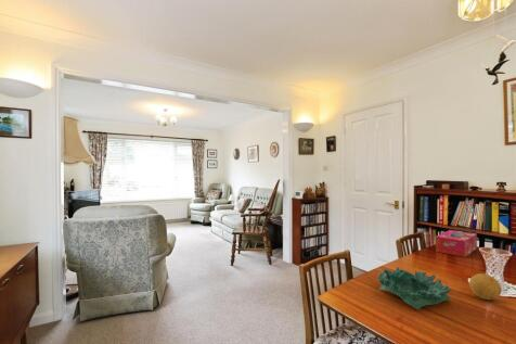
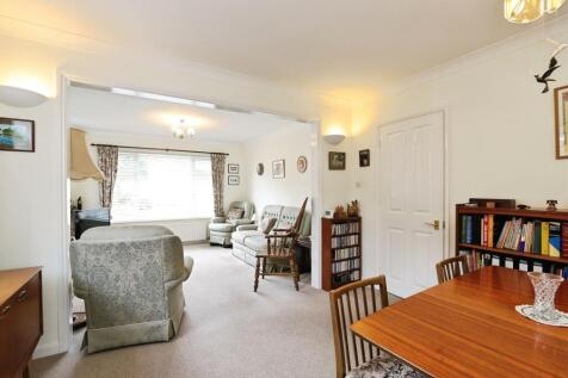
- tissue box [435,229,478,258]
- decorative bowl [376,266,453,310]
- fruit [468,272,502,301]
